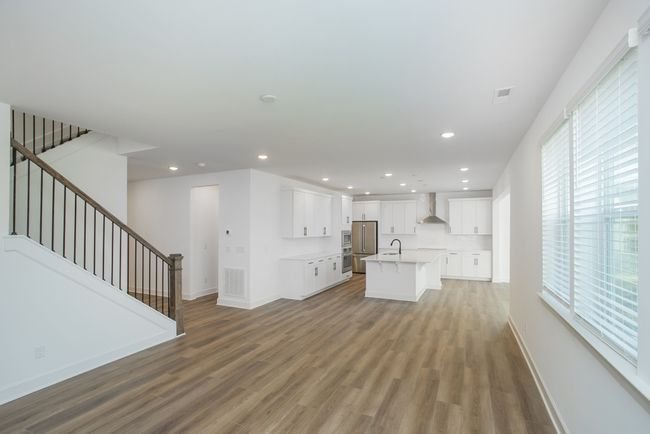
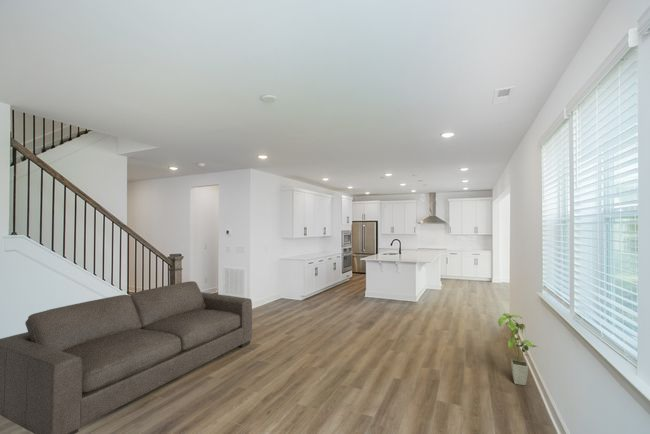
+ sofa [0,280,253,434]
+ house plant [497,312,539,386]
